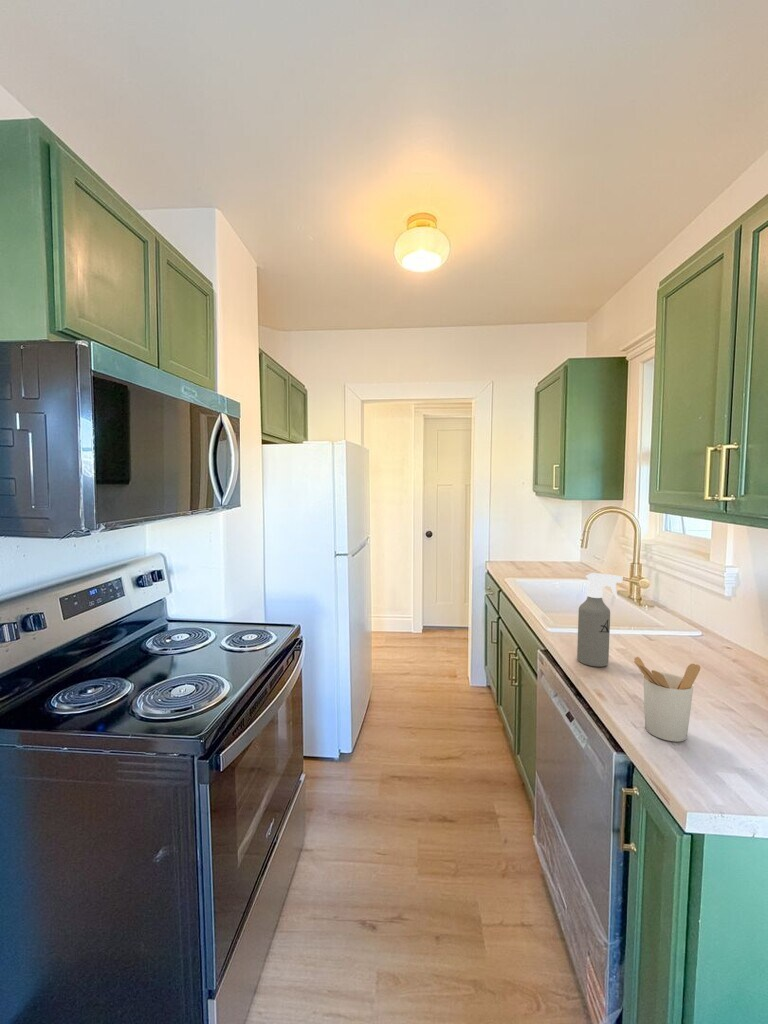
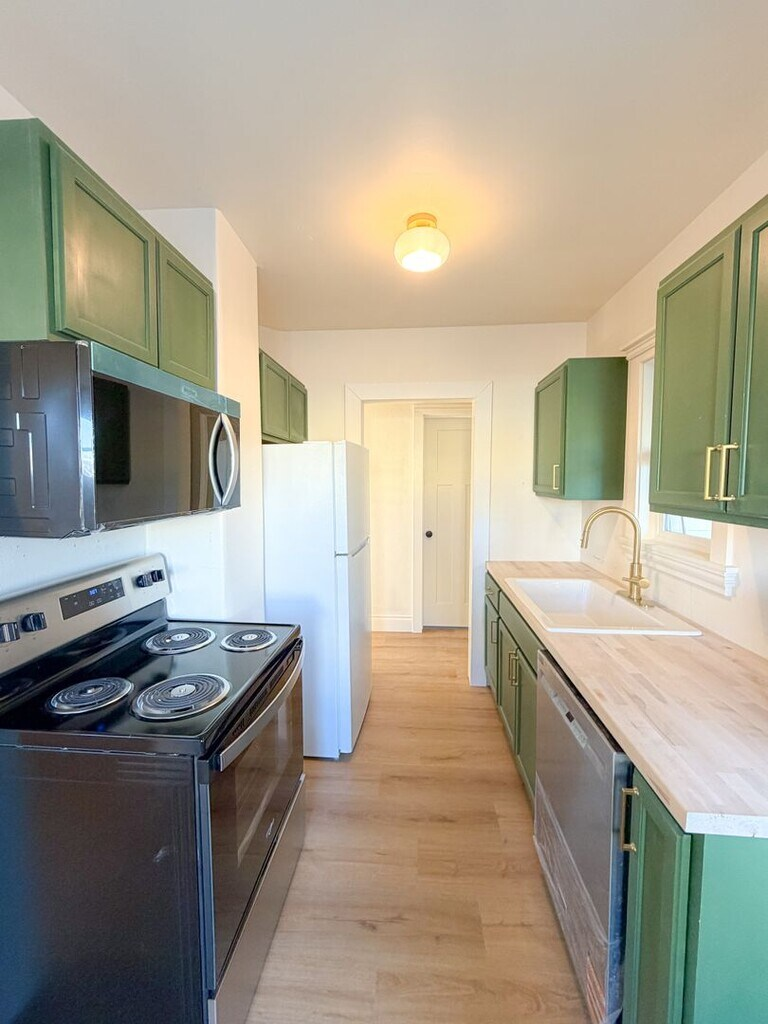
- spray bottle [576,572,623,668]
- utensil holder [633,656,701,743]
